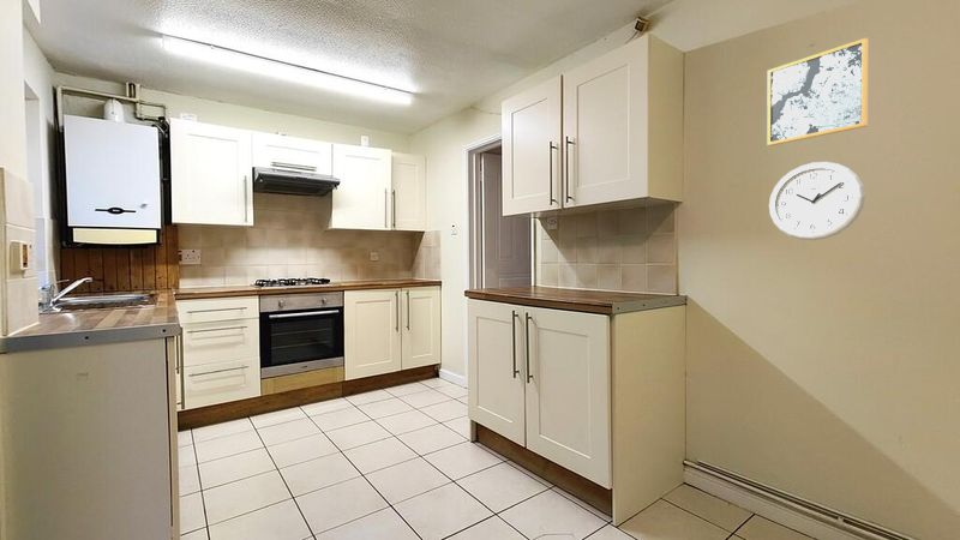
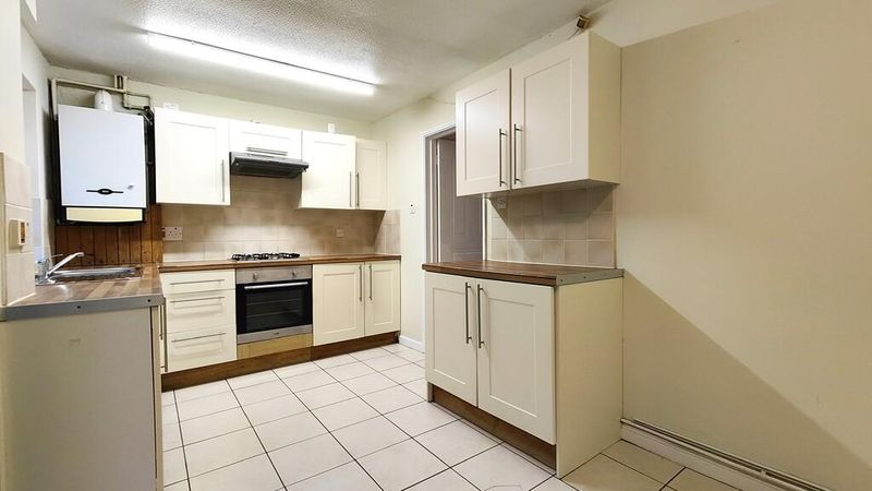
- wall art [766,37,870,148]
- wall clock [768,161,866,241]
